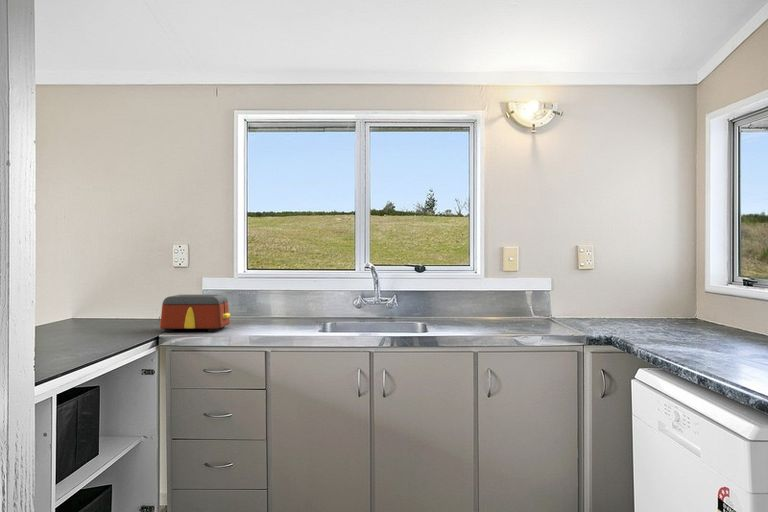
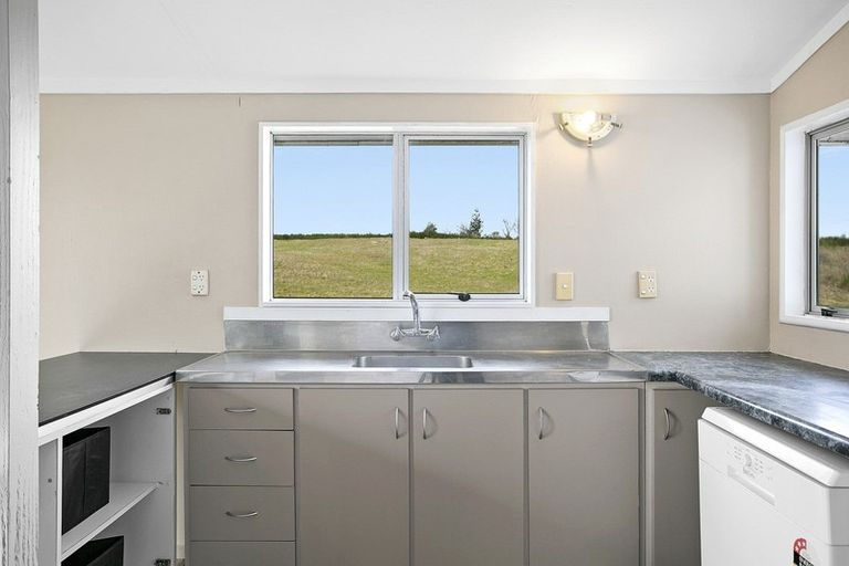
- toaster [159,294,231,333]
